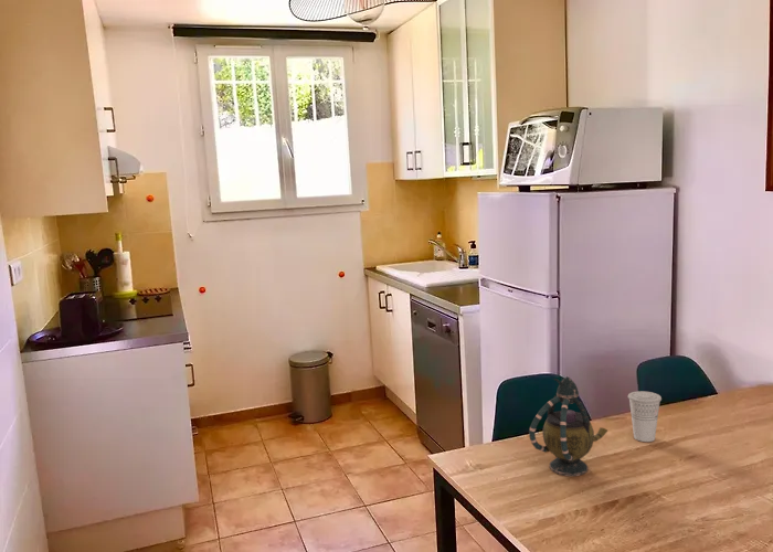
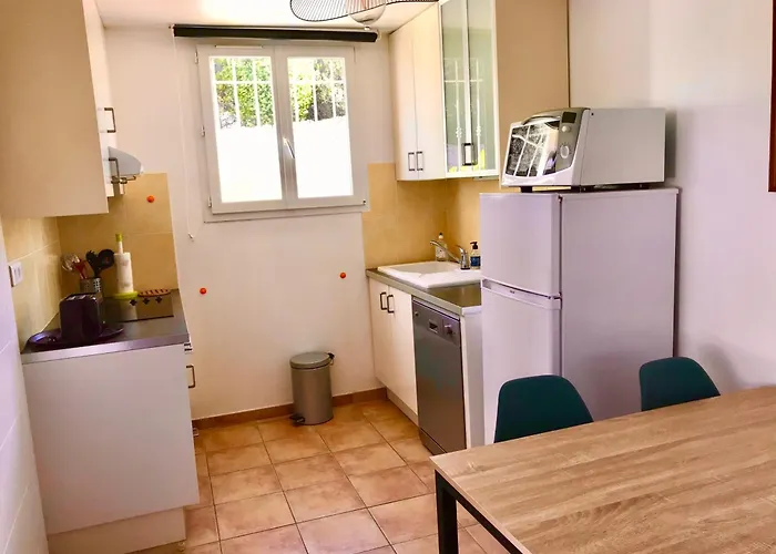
- teapot [528,375,608,477]
- cup [627,390,663,443]
